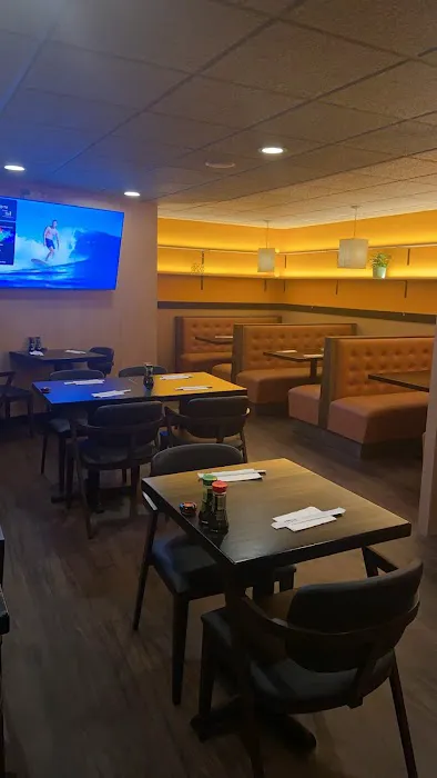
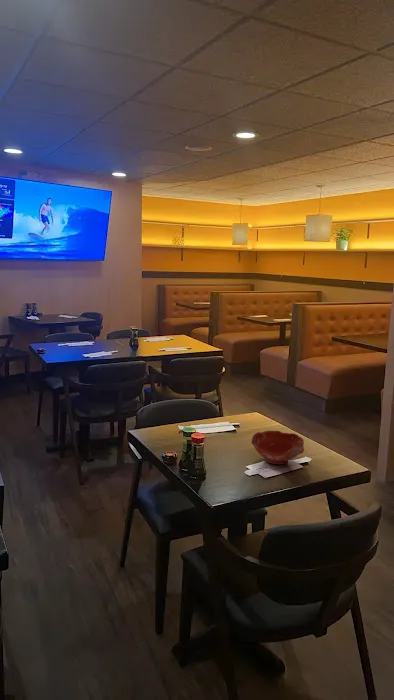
+ ceramic bowl [250,430,305,465]
